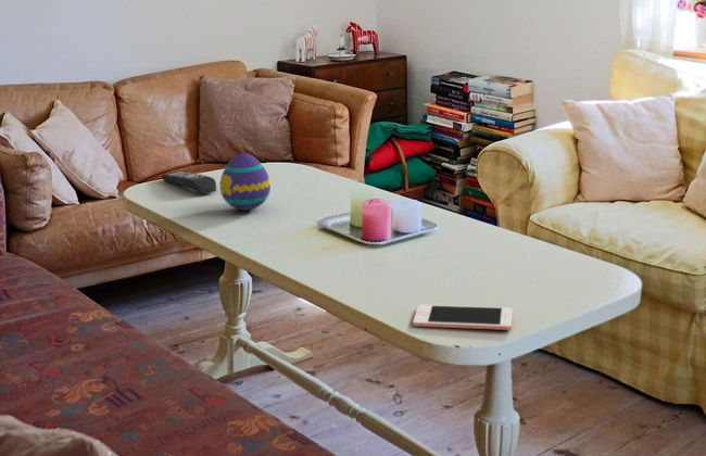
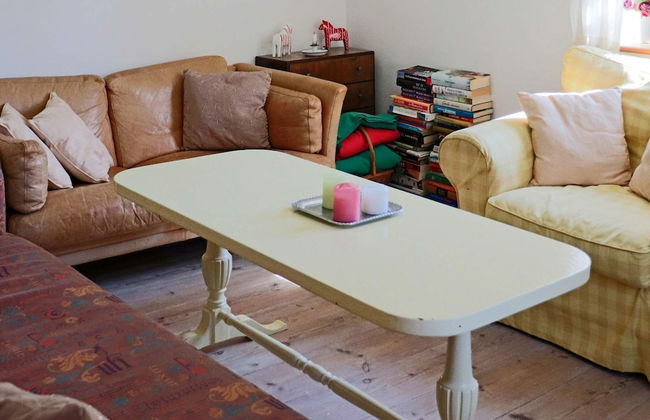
- remote control [161,170,217,195]
- cell phone [412,304,514,331]
- decorative egg [219,152,272,212]
